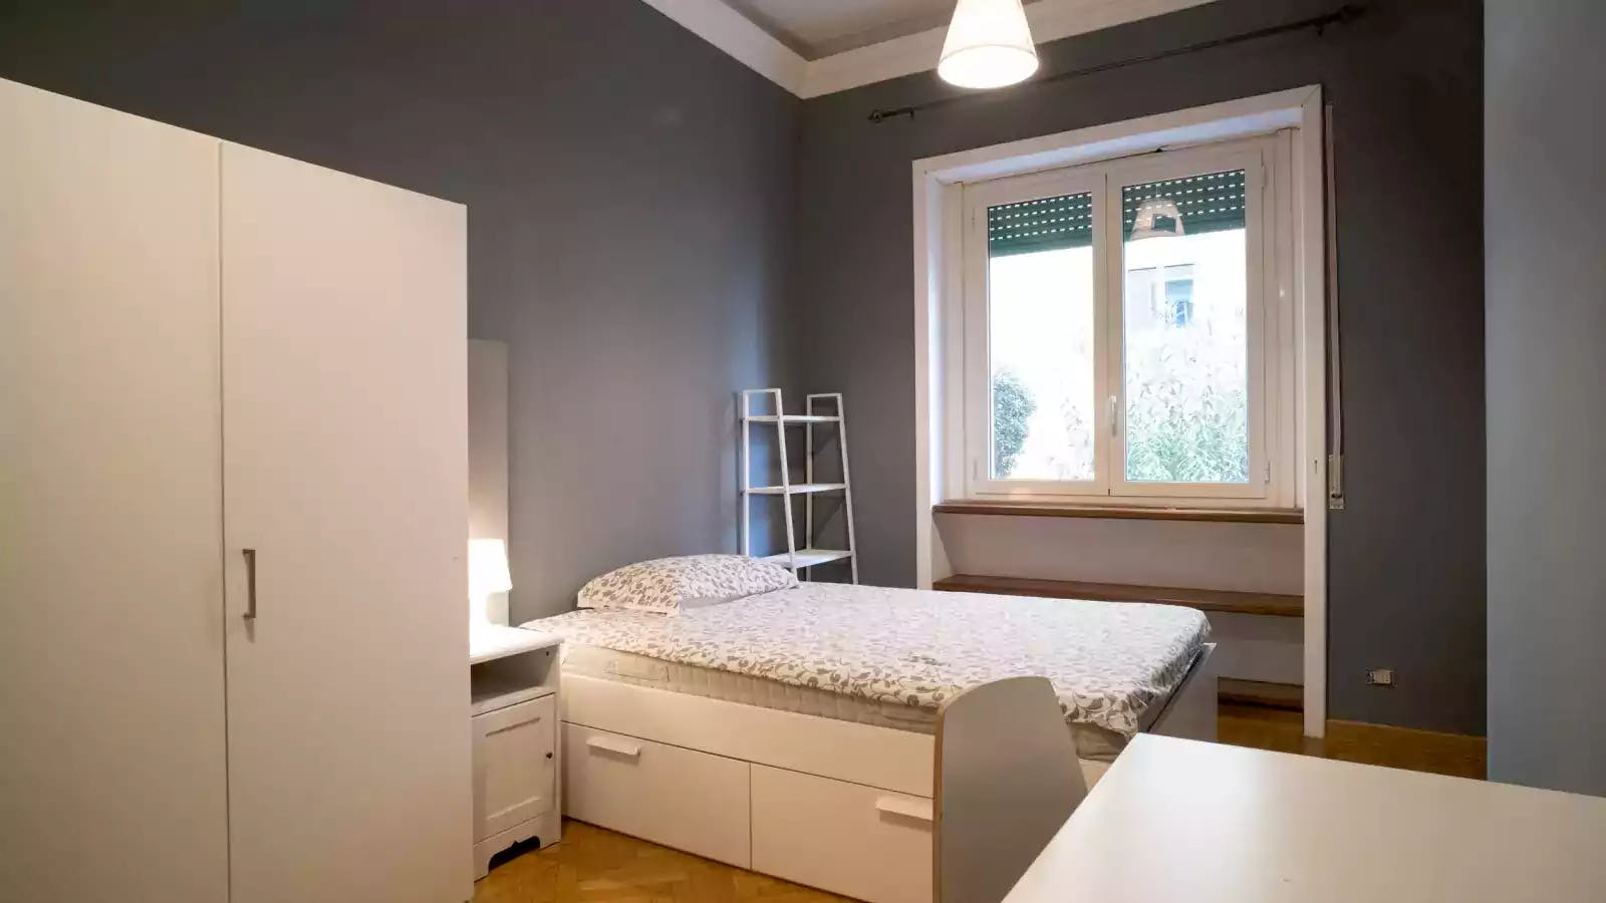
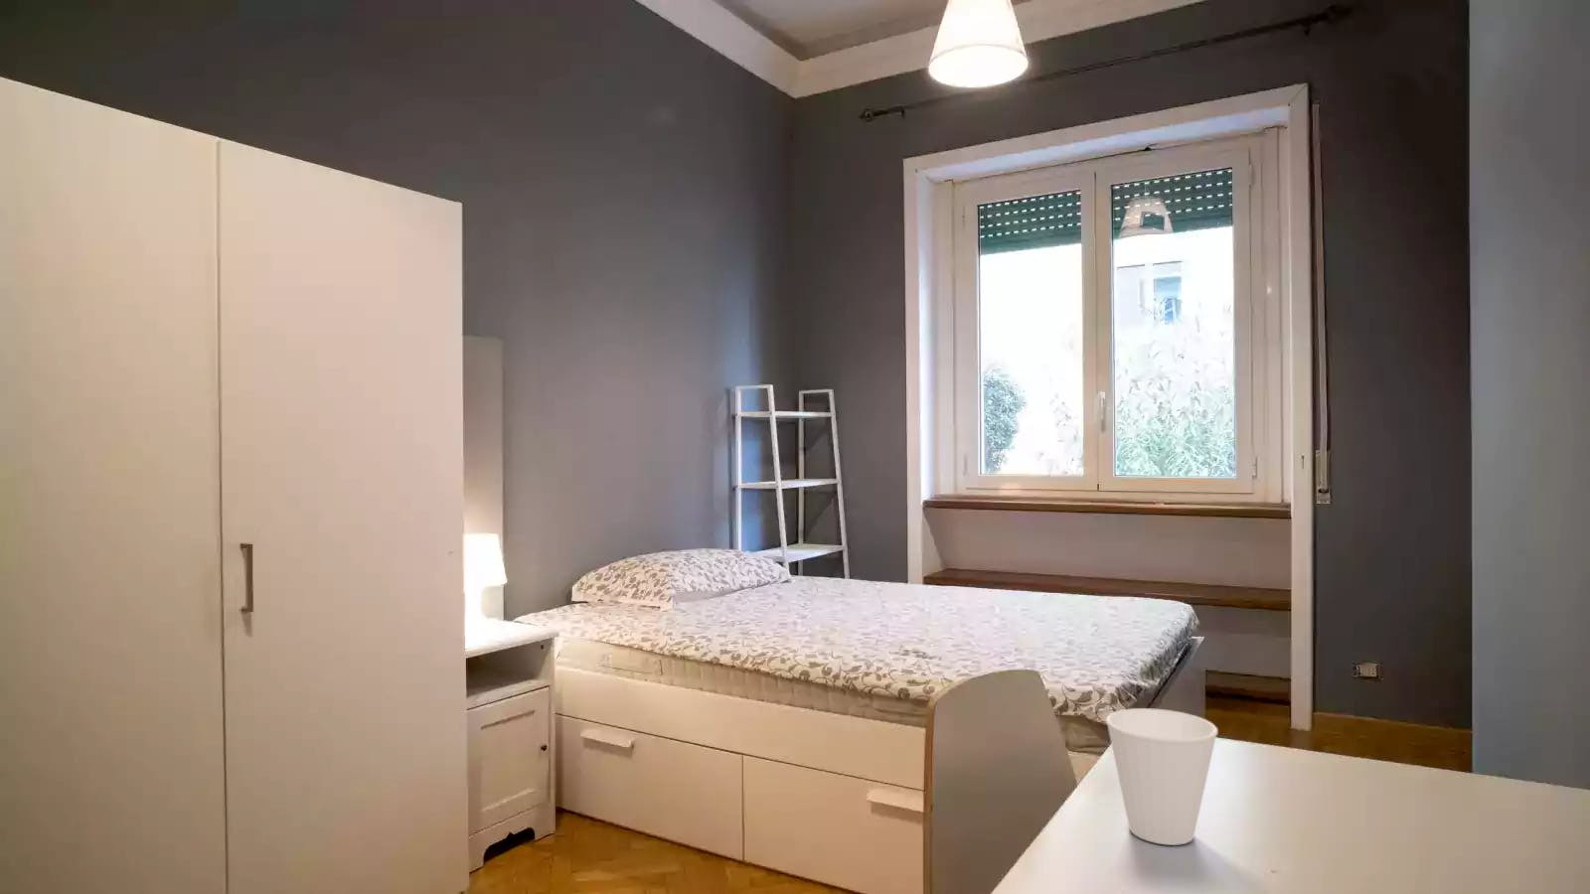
+ cup [1105,707,1219,846]
